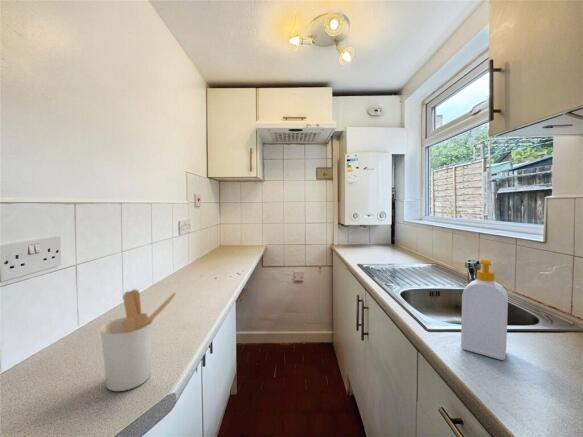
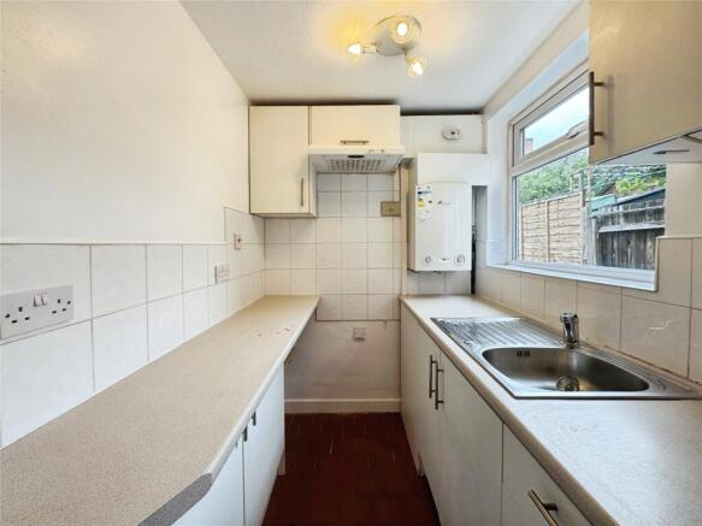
- utensil holder [99,288,177,392]
- soap bottle [460,258,509,361]
